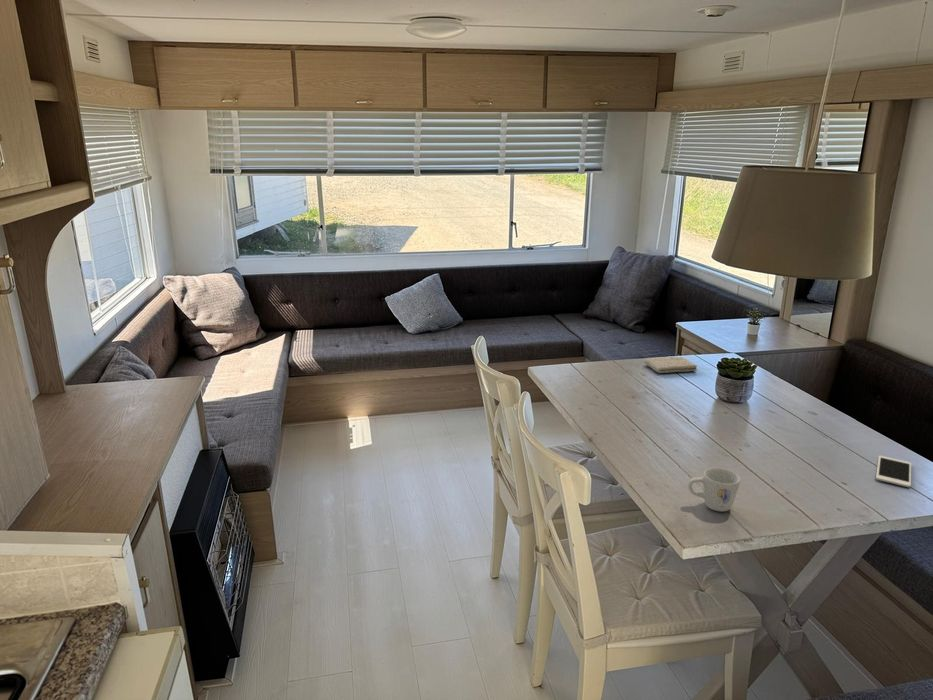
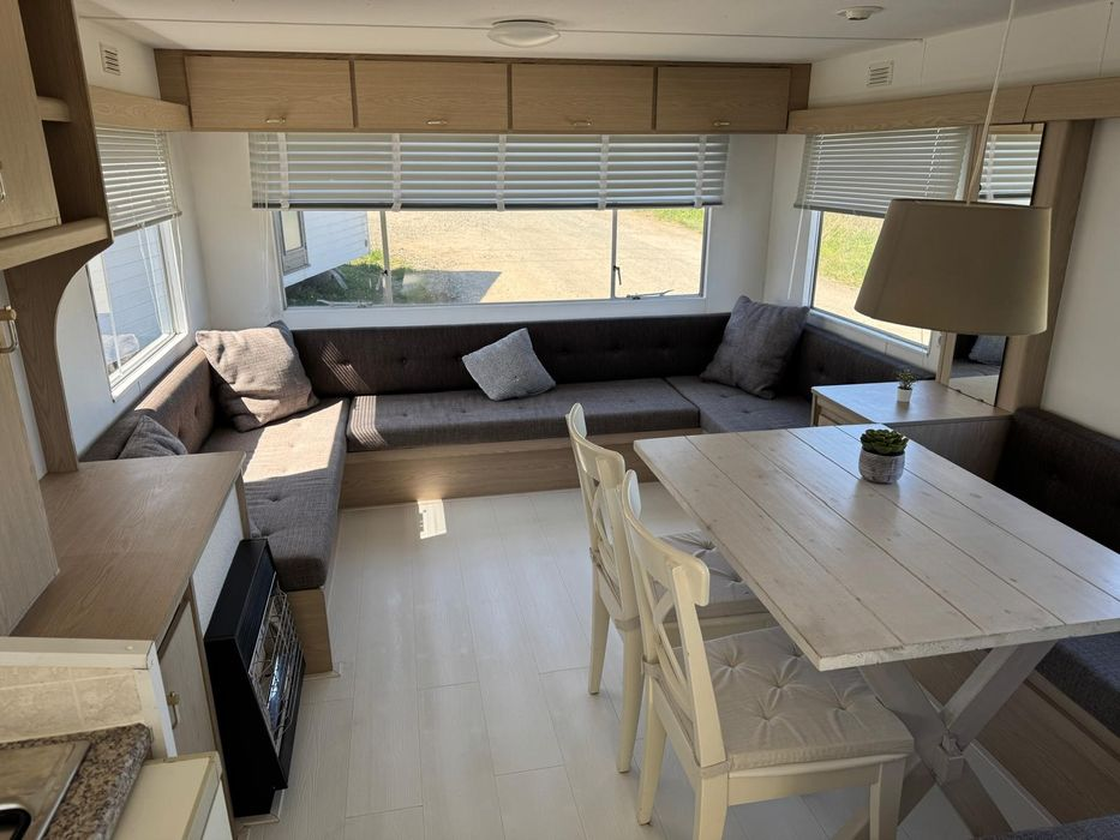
- mug [687,467,742,513]
- washcloth [643,355,698,374]
- cell phone [875,455,912,488]
